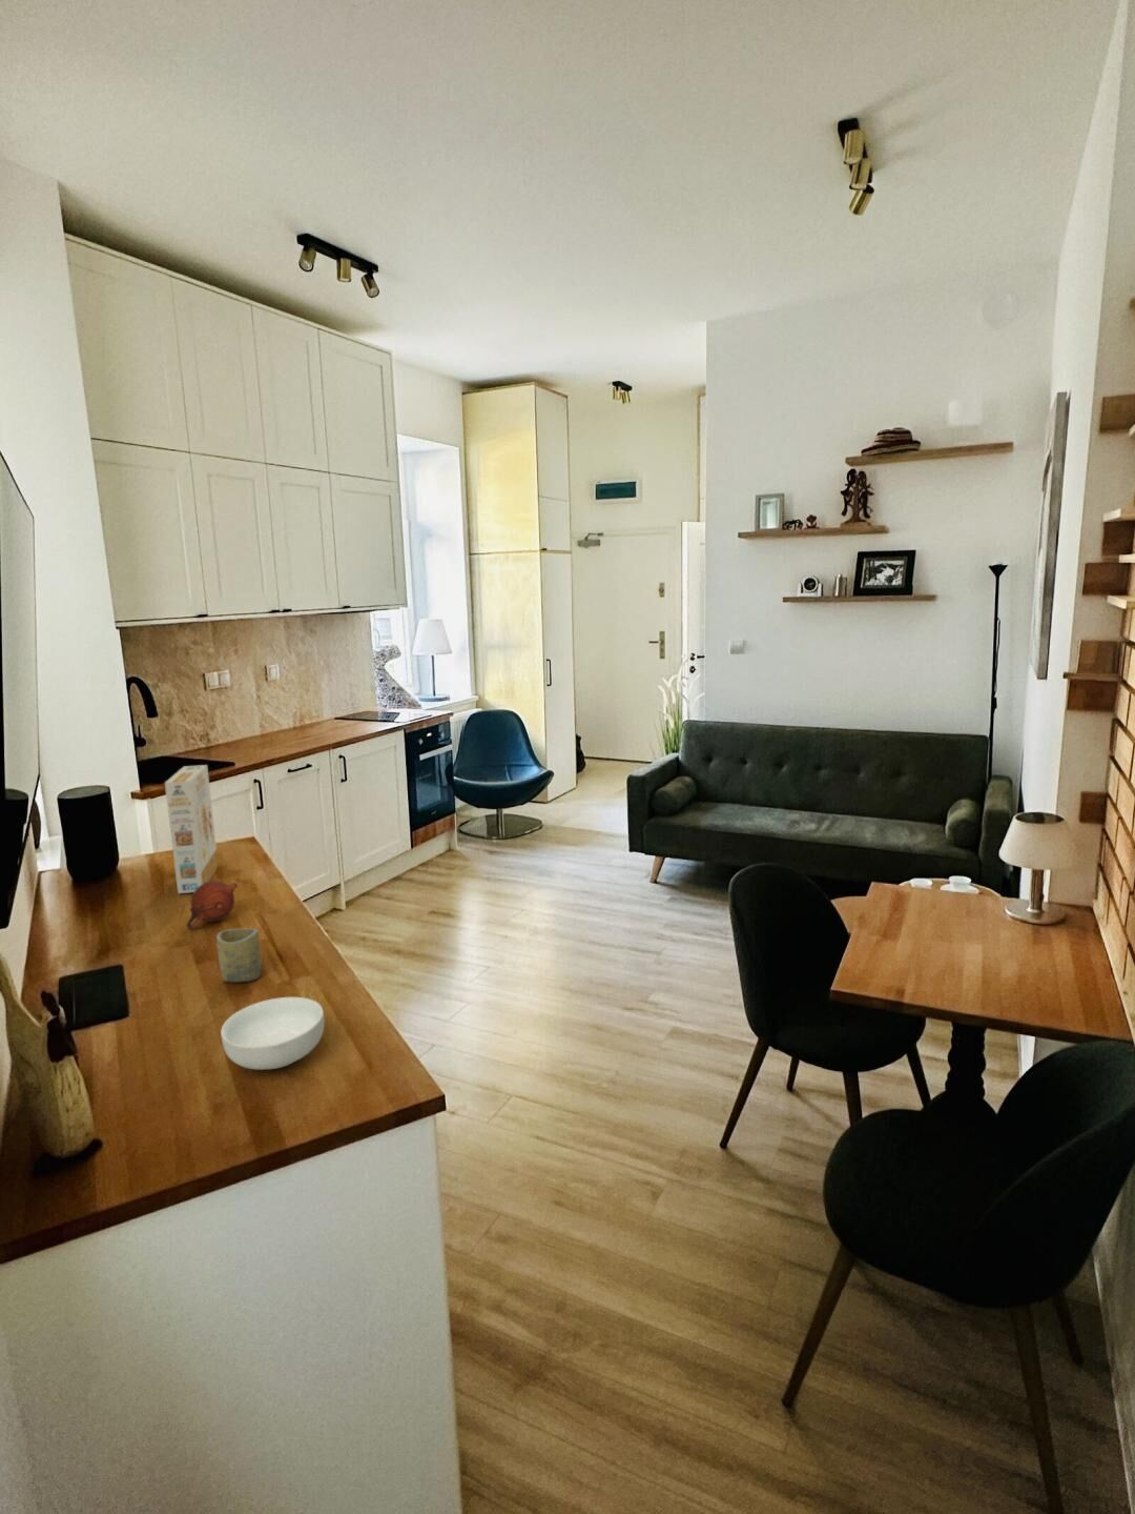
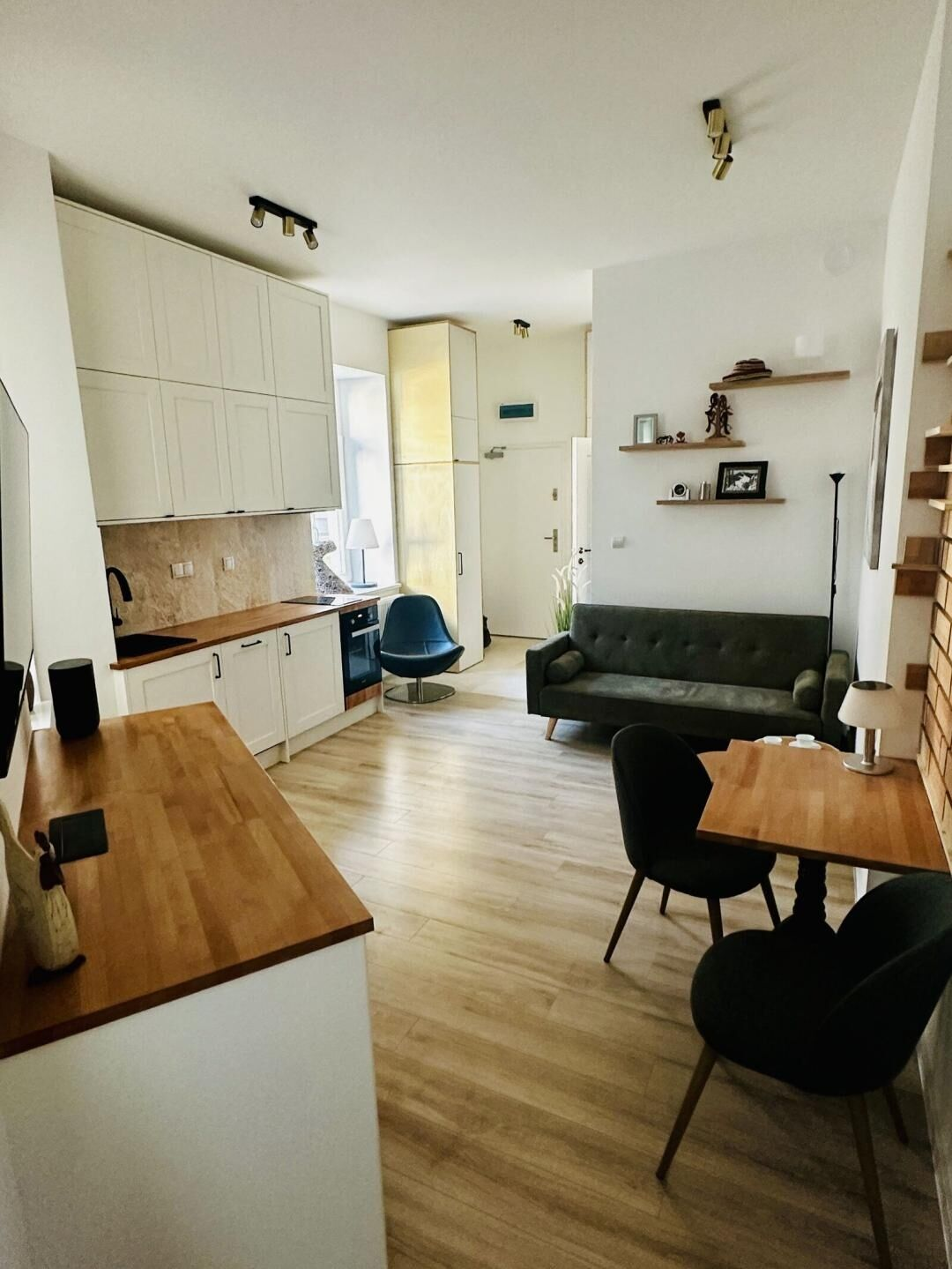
- cereal box [165,764,219,895]
- teapot [185,879,238,931]
- cup [216,928,261,983]
- cereal bowl [219,996,325,1071]
